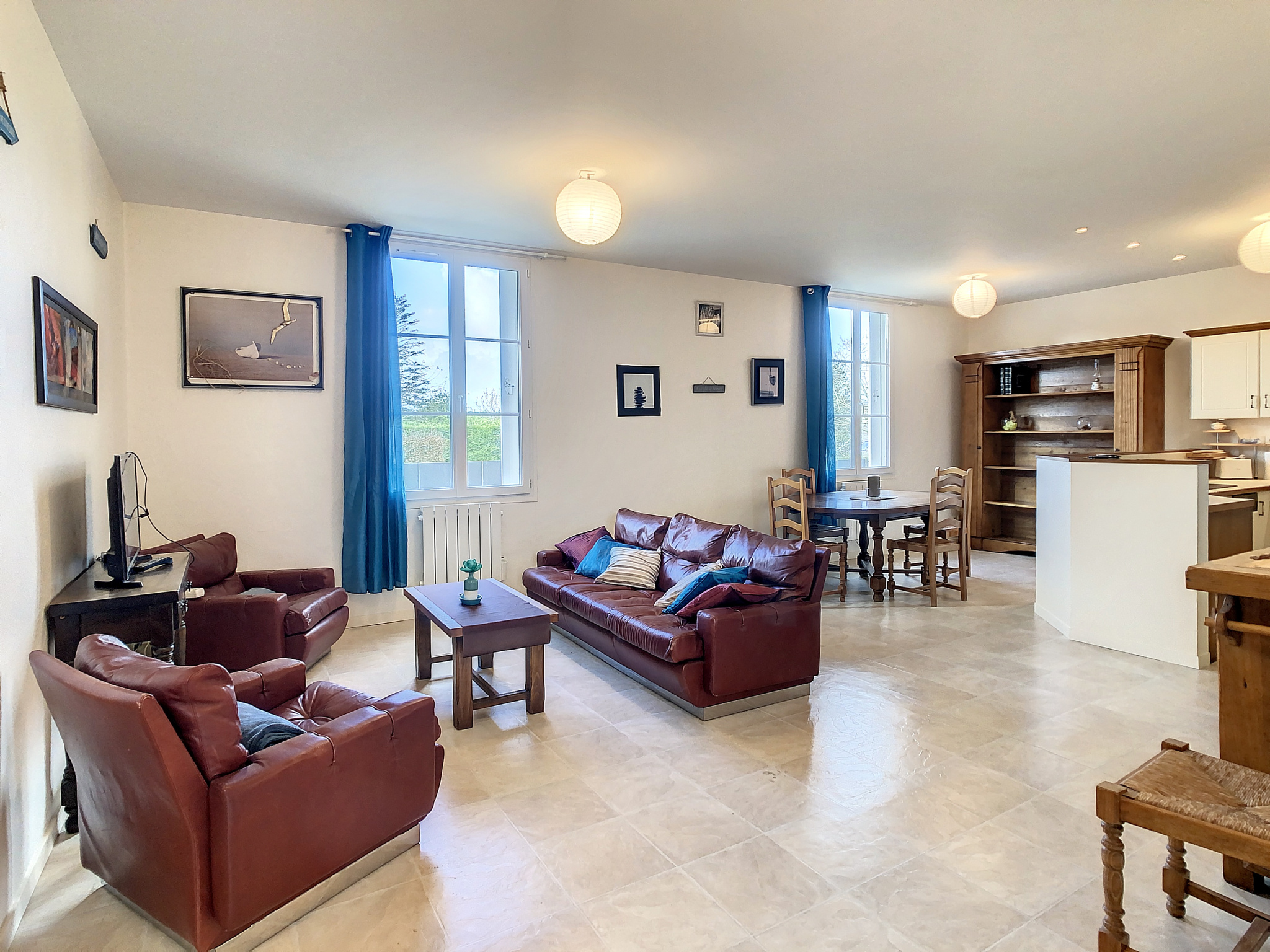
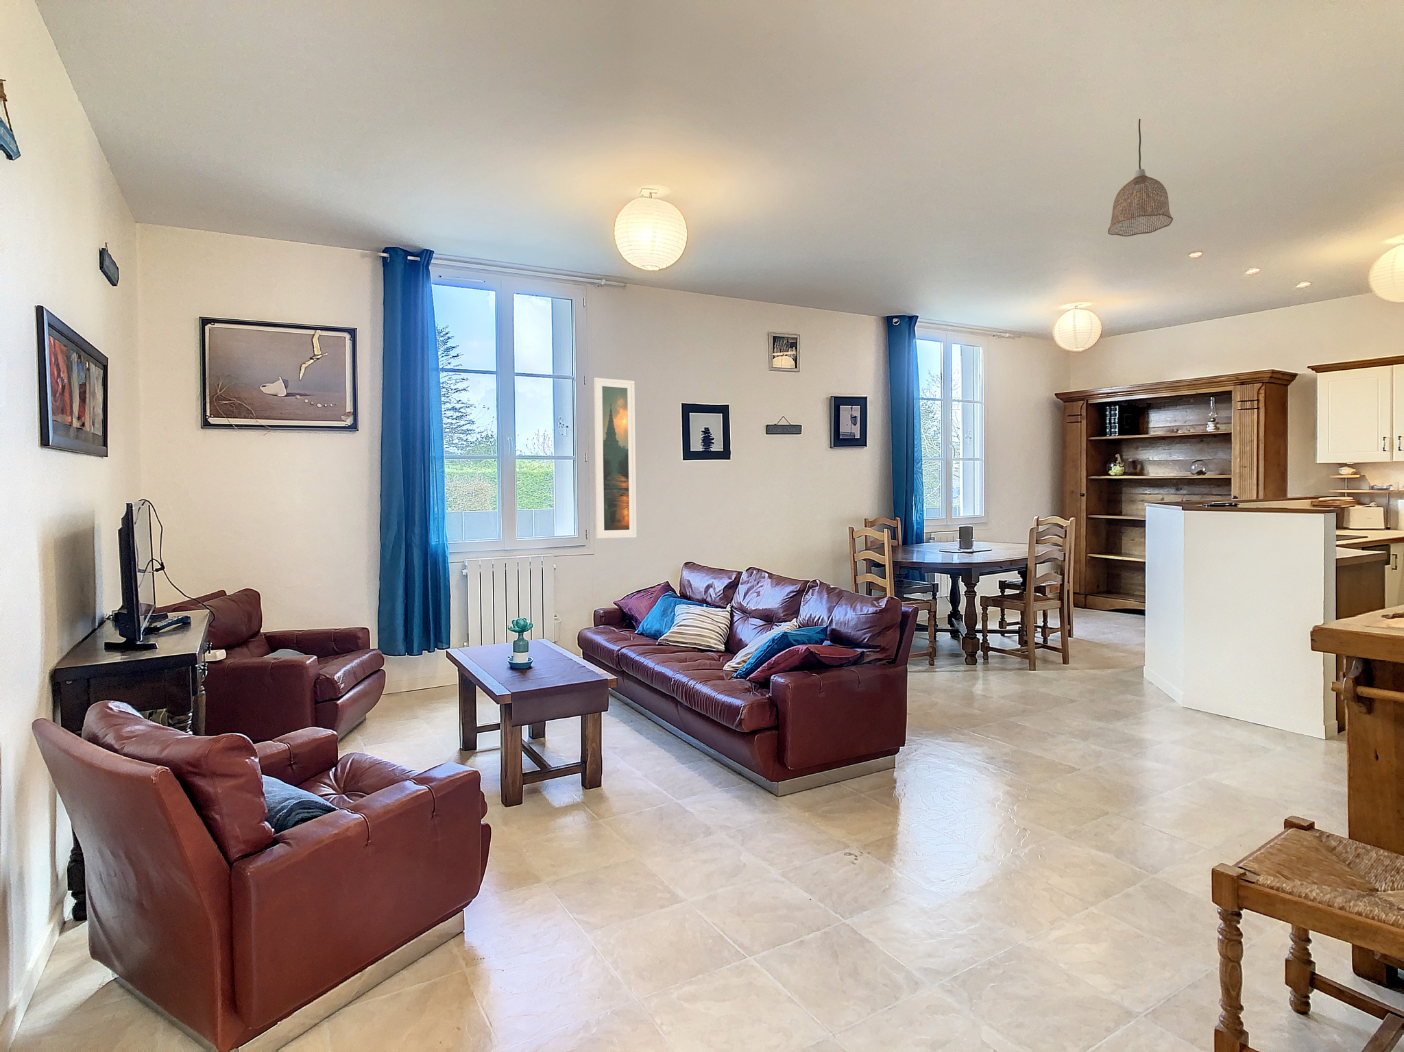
+ pendant lamp [1107,118,1174,236]
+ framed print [594,378,637,539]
